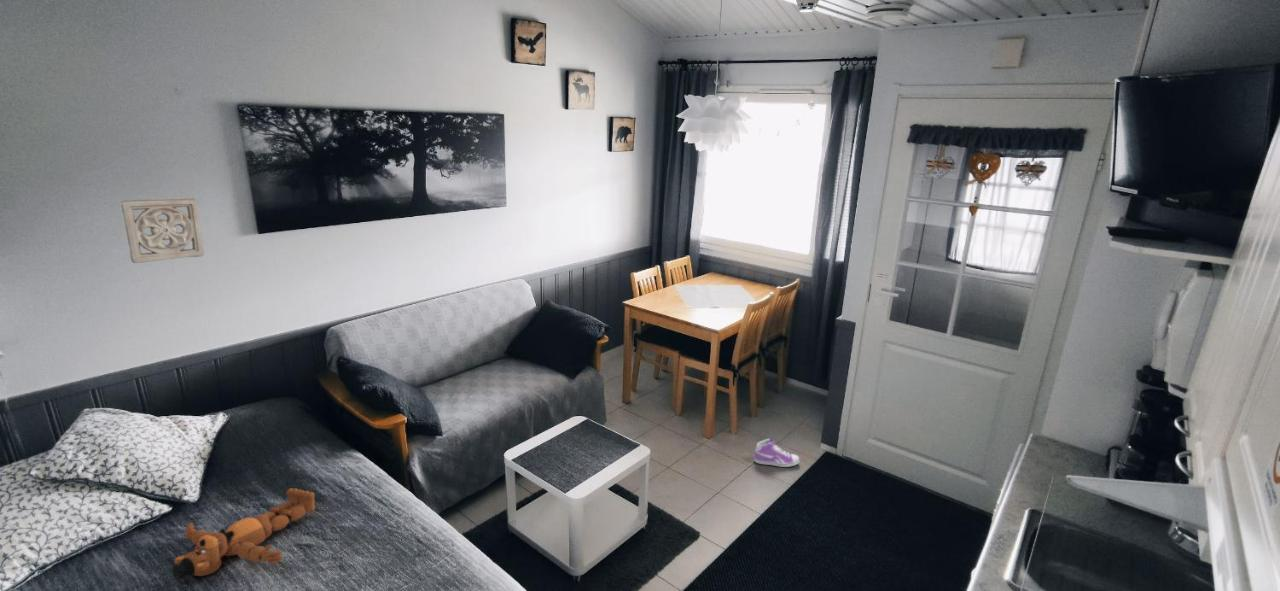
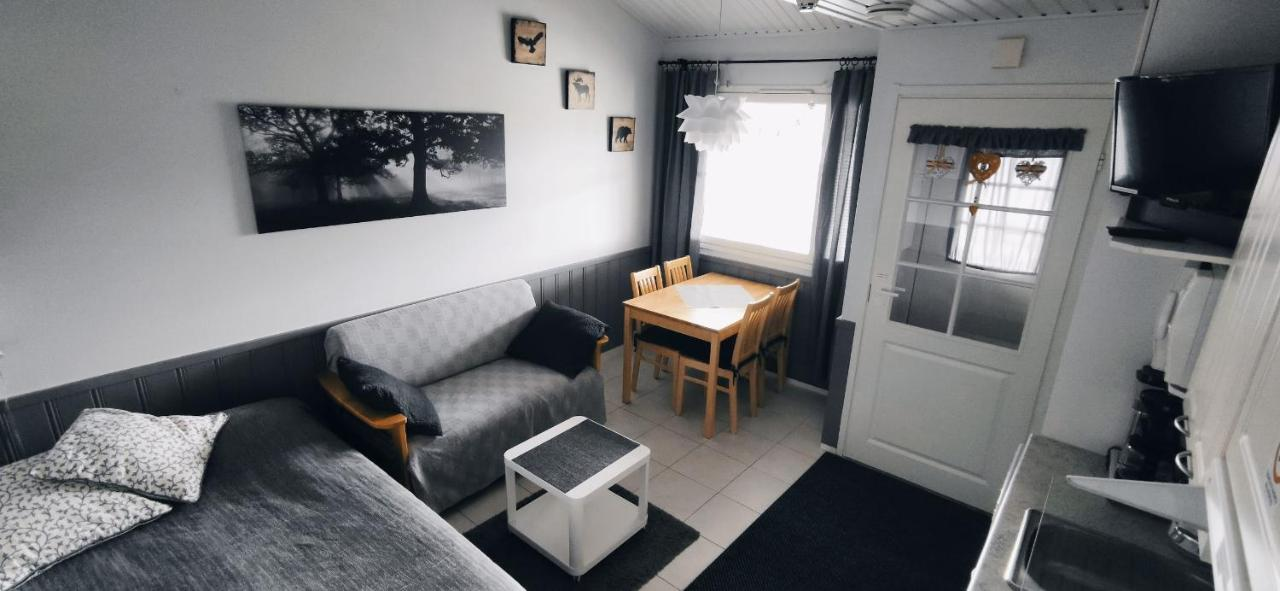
- sneaker [753,438,800,468]
- teddy bear [171,487,316,581]
- wall ornament [120,197,205,264]
